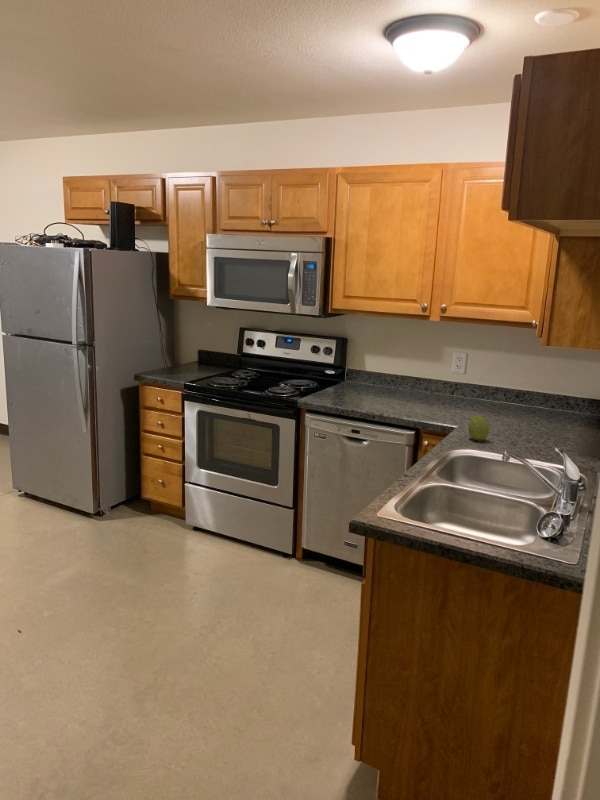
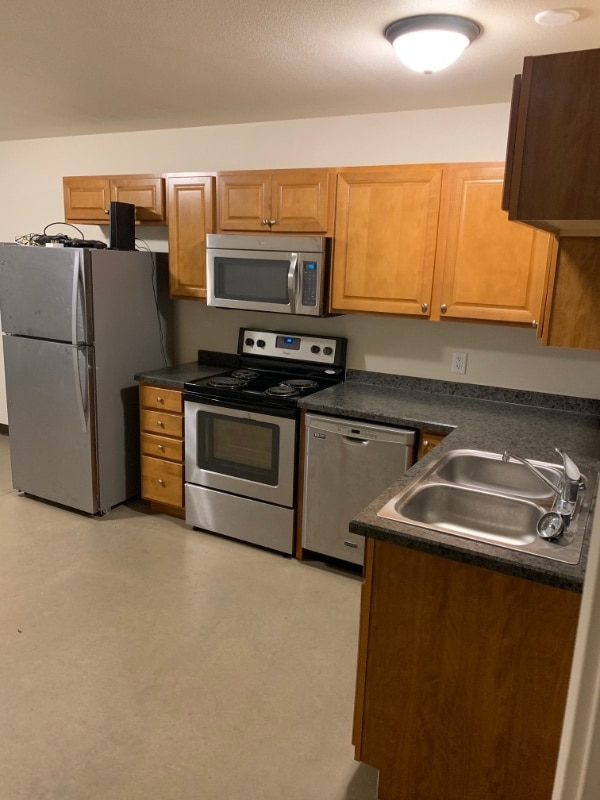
- fruit [467,415,490,442]
